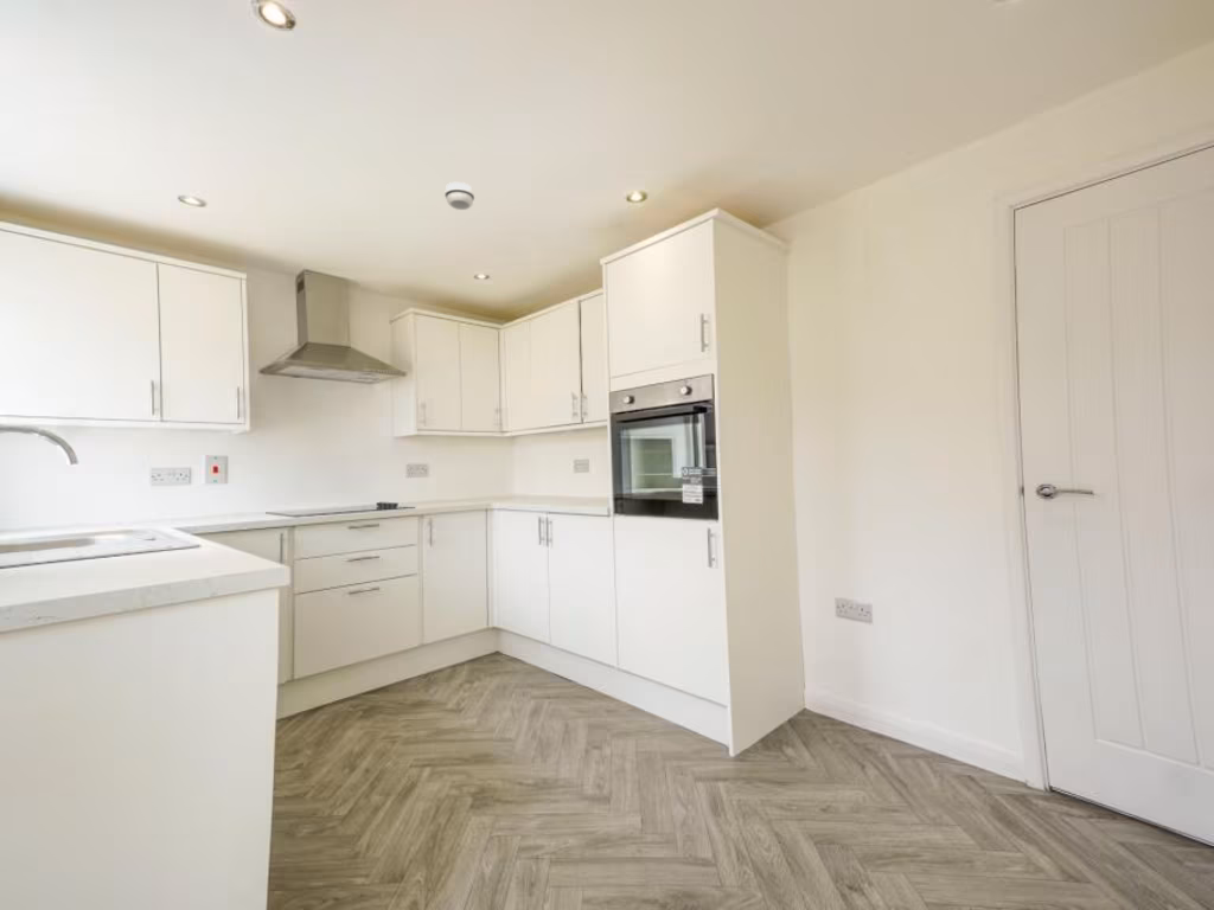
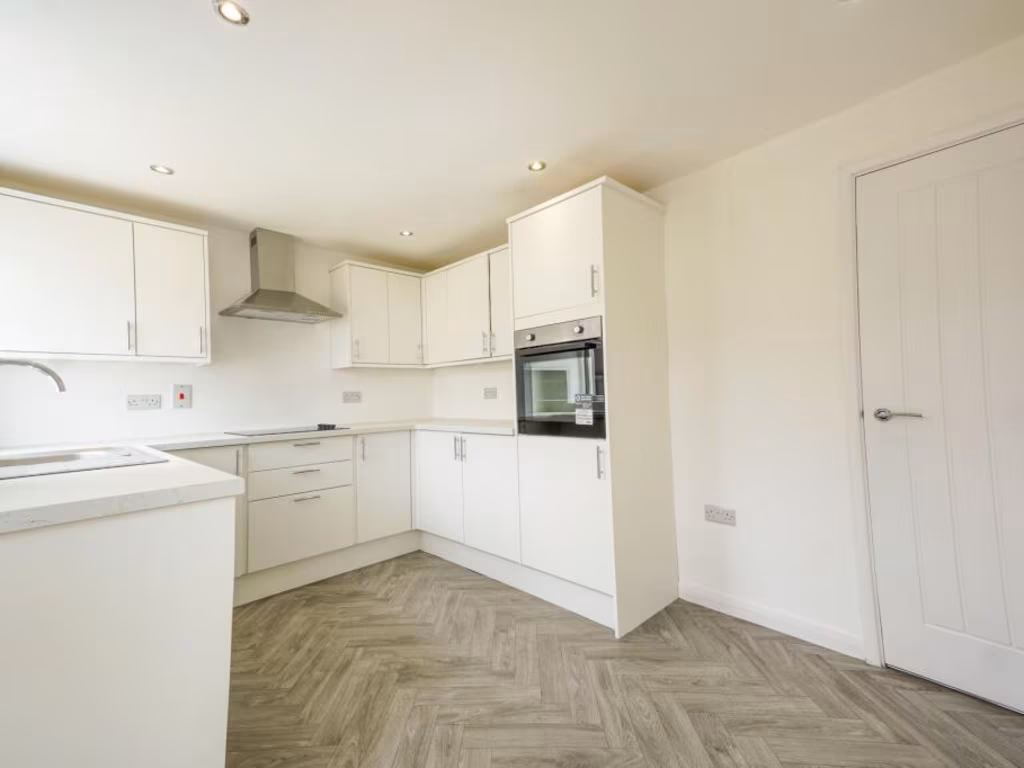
- smoke detector [443,181,475,211]
